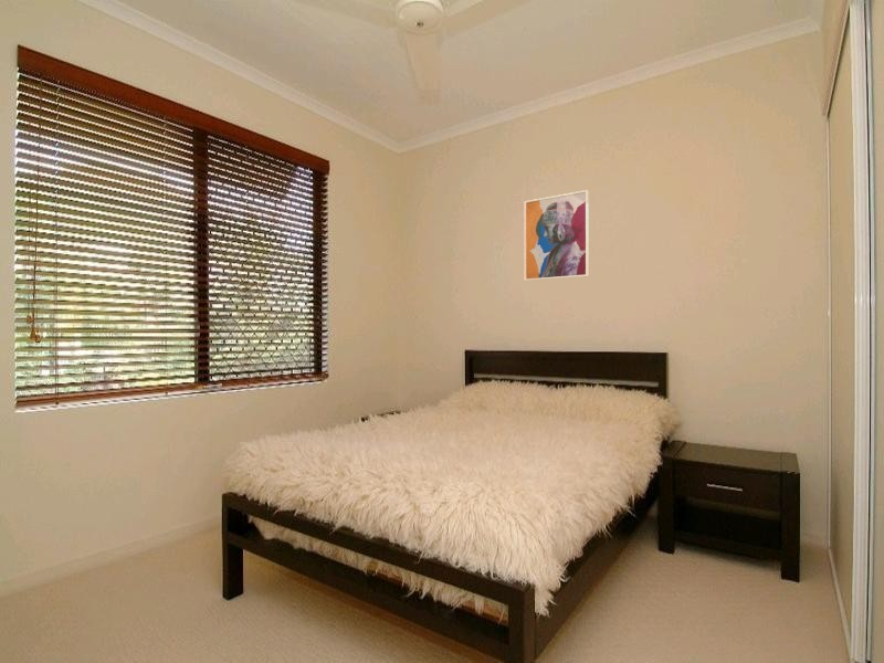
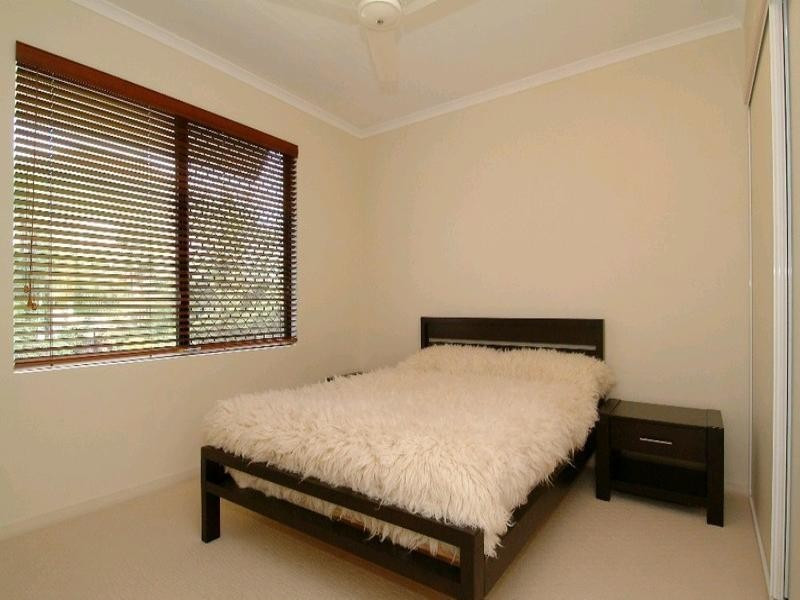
- wall art [524,189,590,282]
